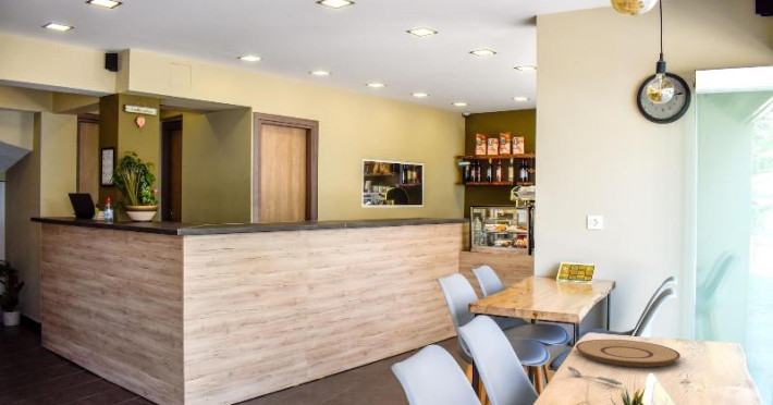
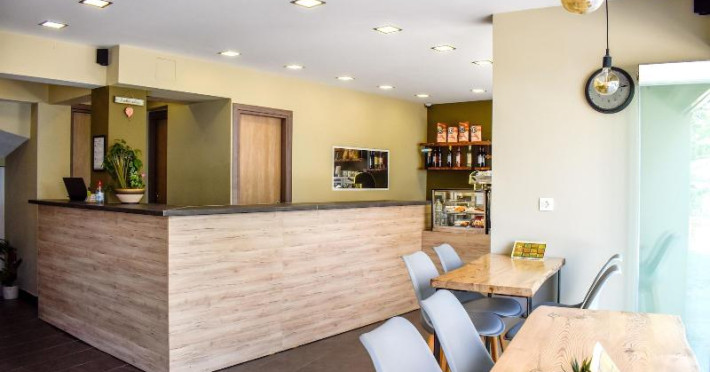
- plate [575,339,682,368]
- spoon [566,366,624,385]
